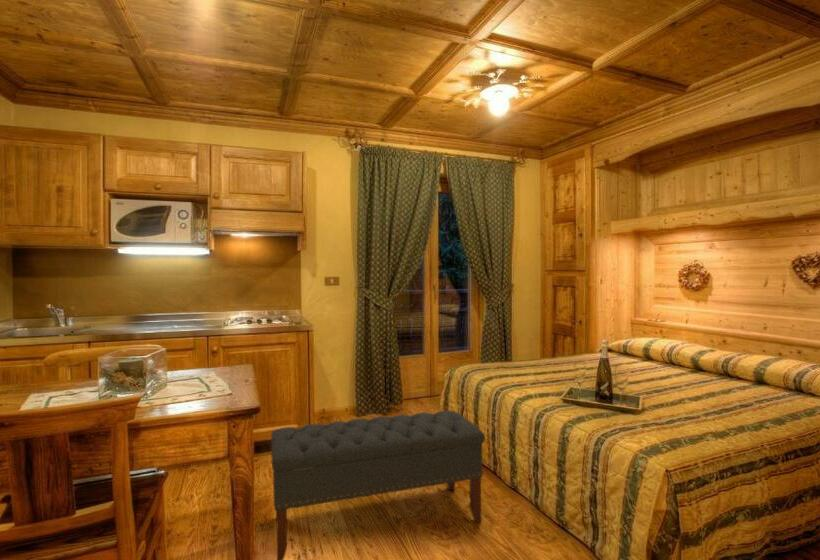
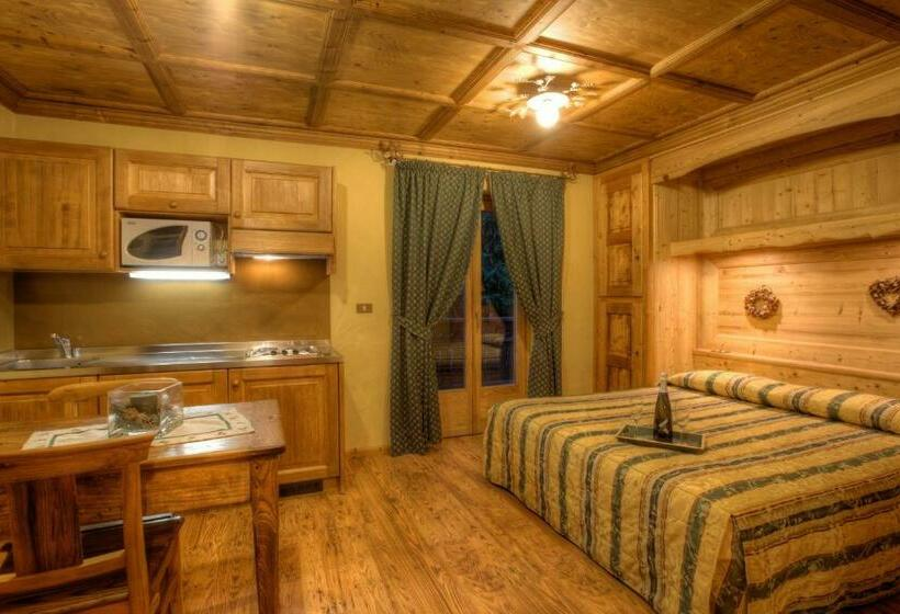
- bench [270,409,486,560]
